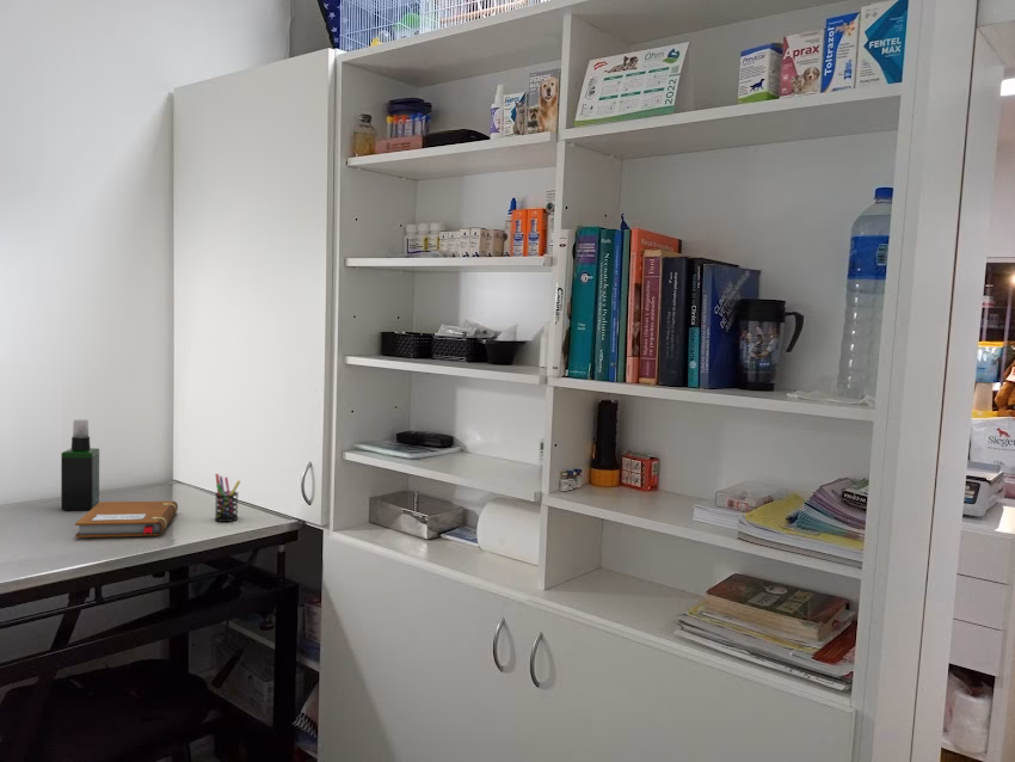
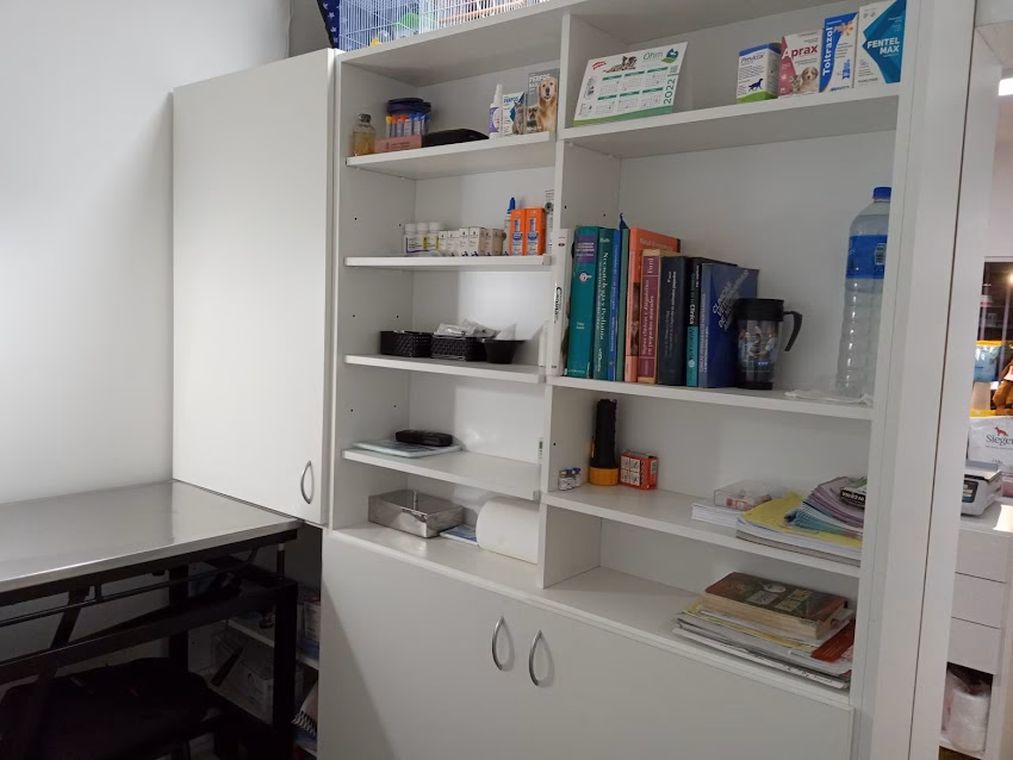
- pen holder [214,473,241,523]
- notebook [74,500,179,539]
- spray bottle [60,418,100,511]
